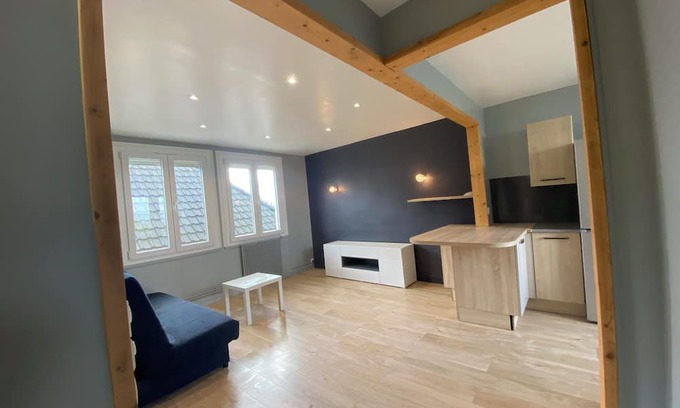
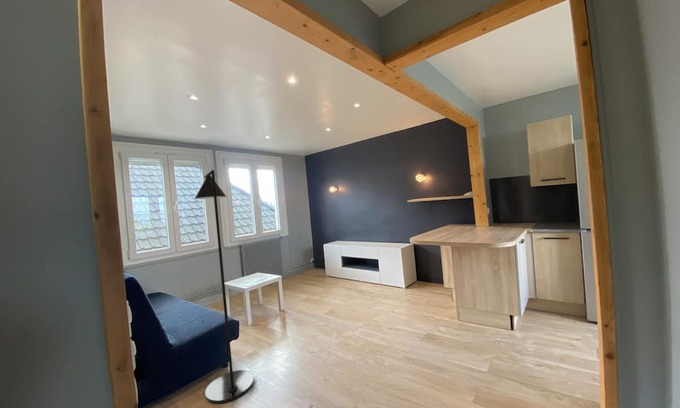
+ floor lamp [194,169,255,405]
